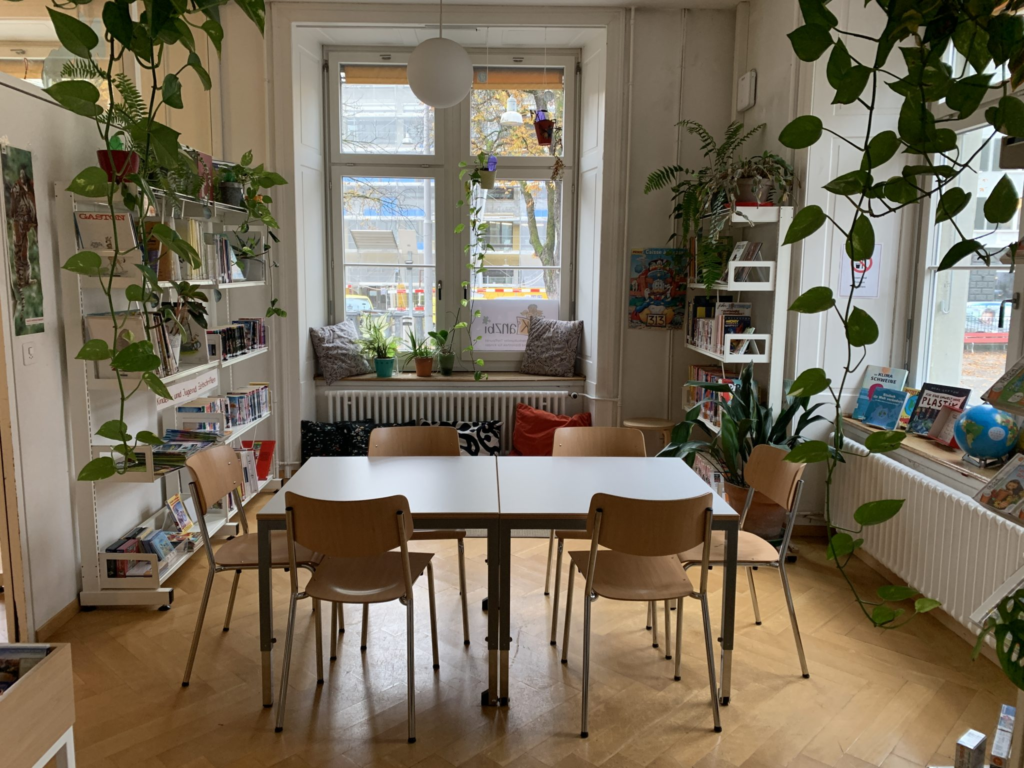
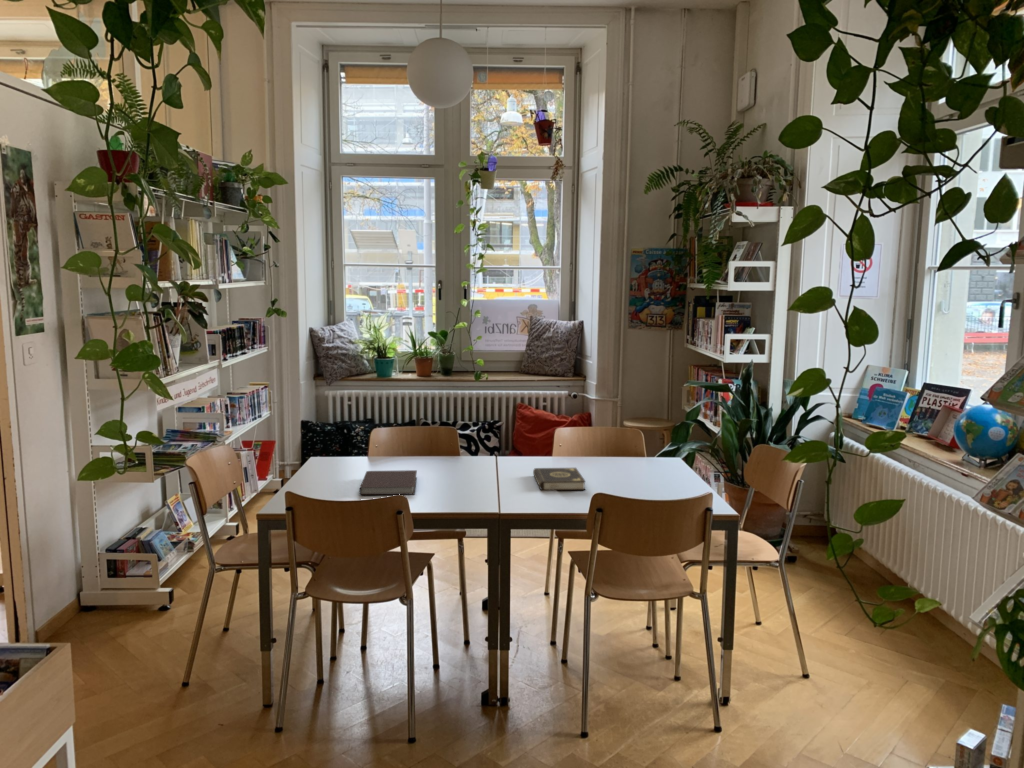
+ book [532,467,587,491]
+ notebook [358,469,418,496]
